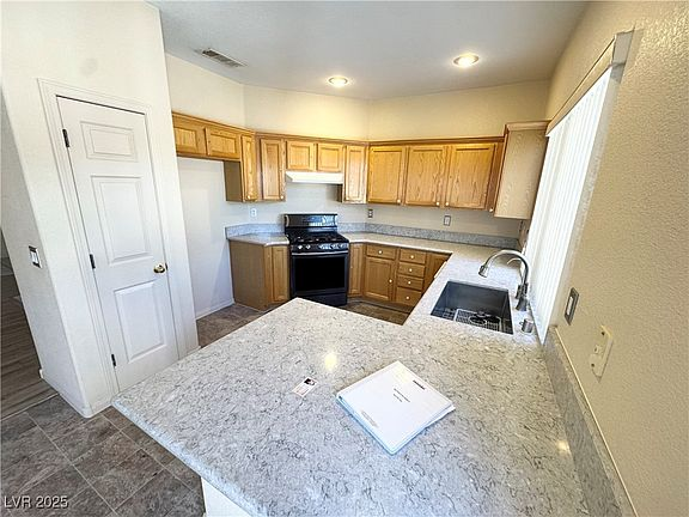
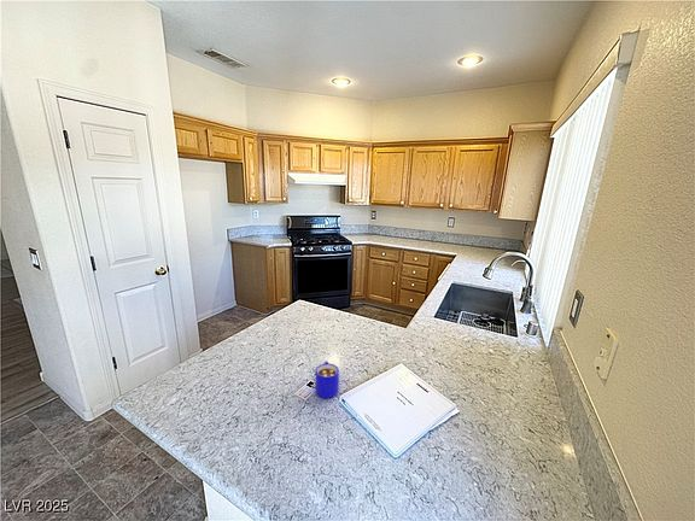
+ mug [314,361,340,399]
